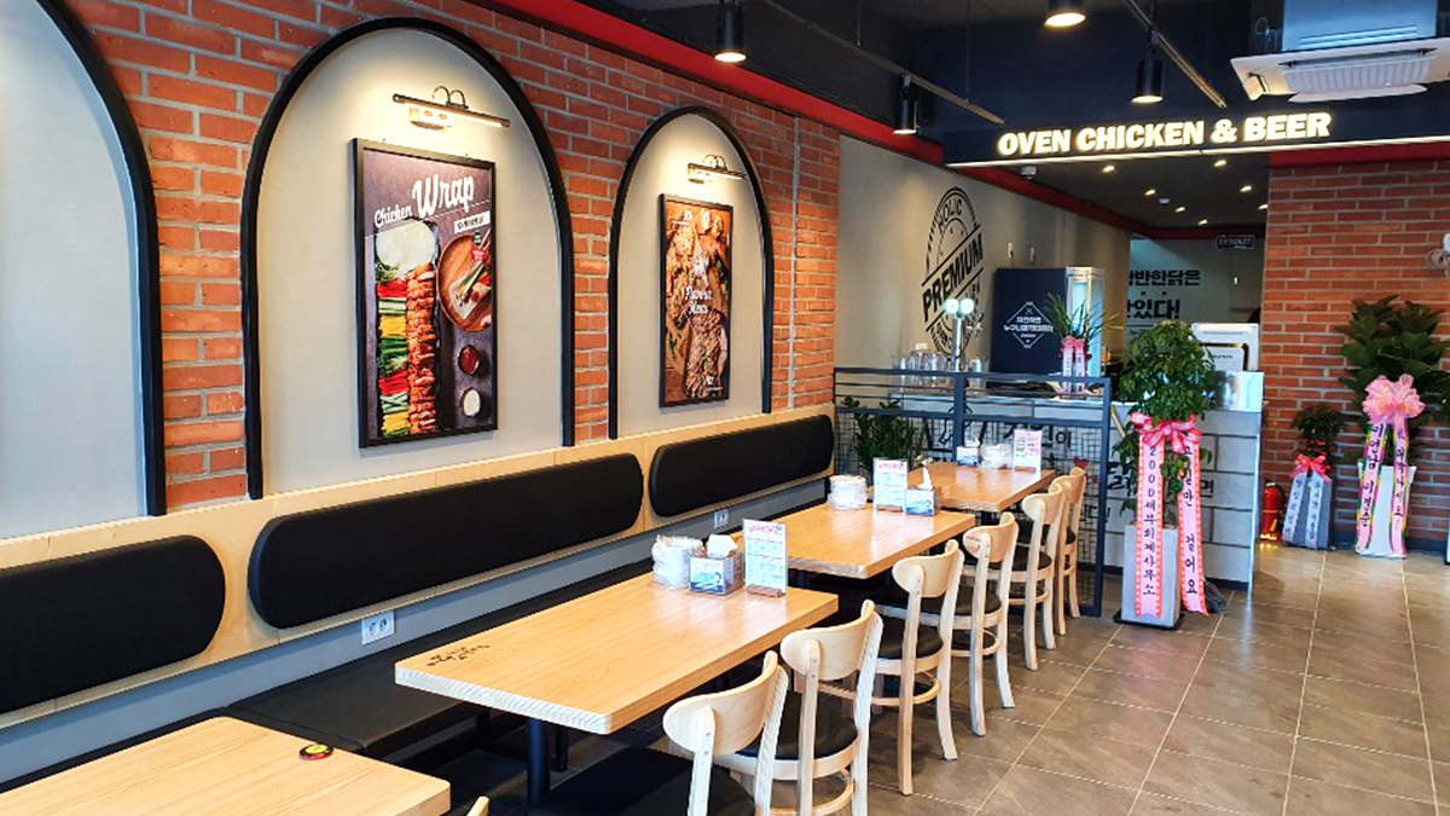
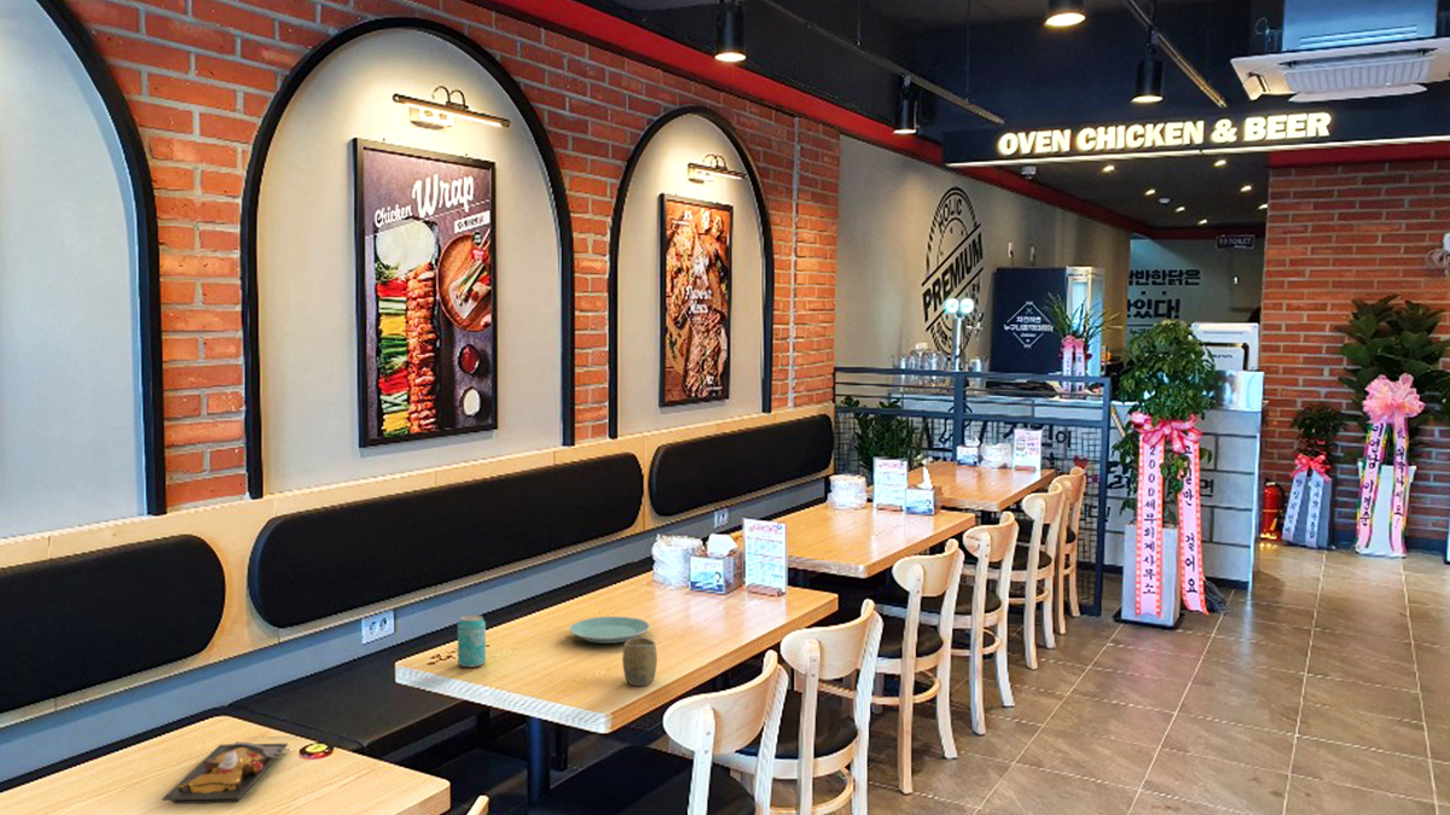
+ beverage can [457,613,487,669]
+ plate [568,616,651,645]
+ plate [161,740,289,805]
+ cup [621,635,659,687]
